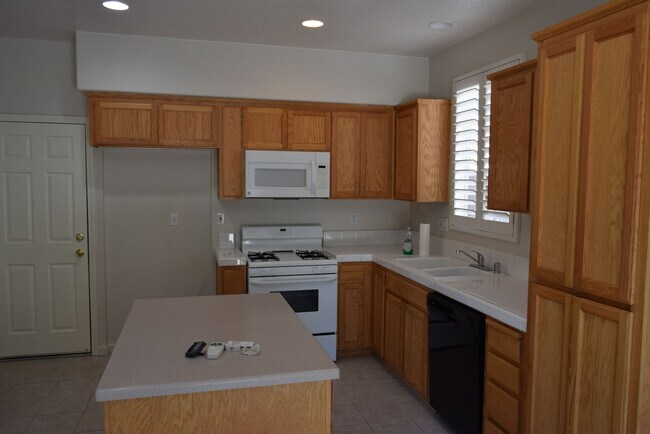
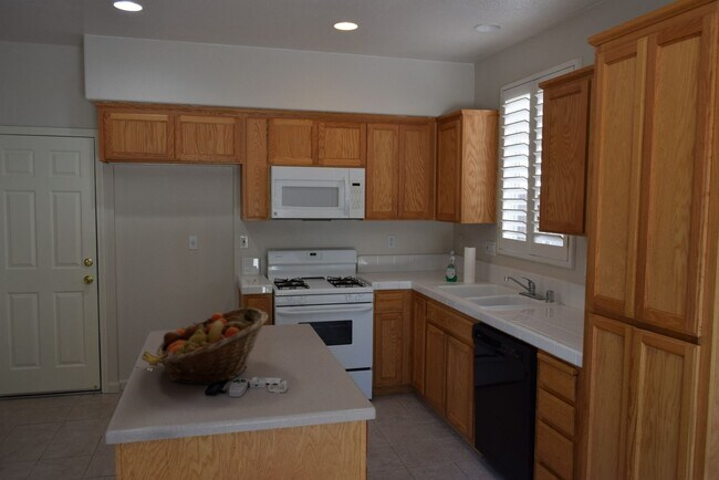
+ fruit basket [155,306,270,386]
+ banana [136,349,168,372]
